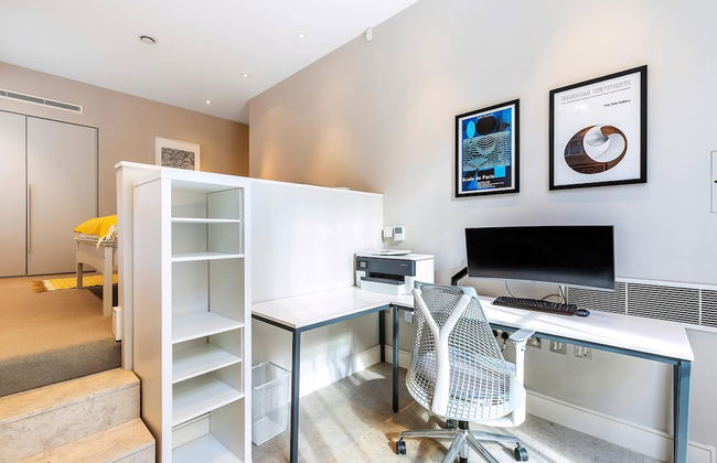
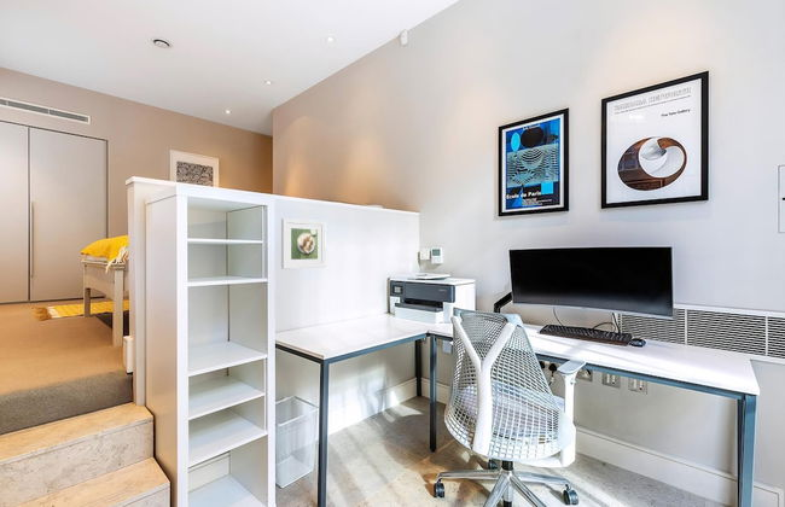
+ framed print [280,217,327,270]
